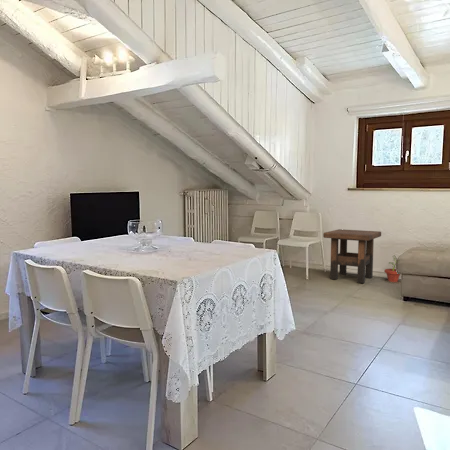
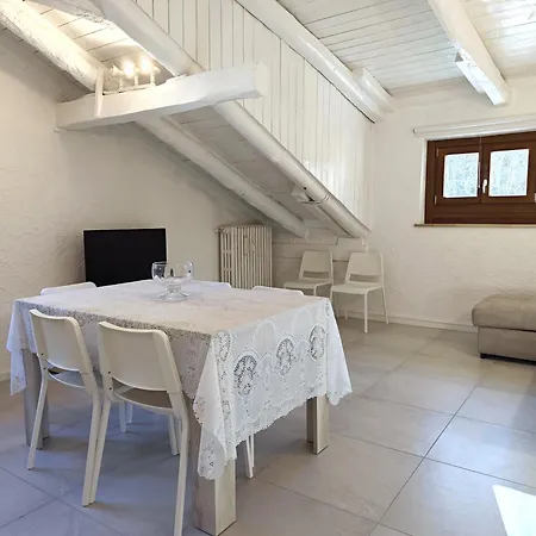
- side table [322,228,382,284]
- potted plant [383,254,401,283]
